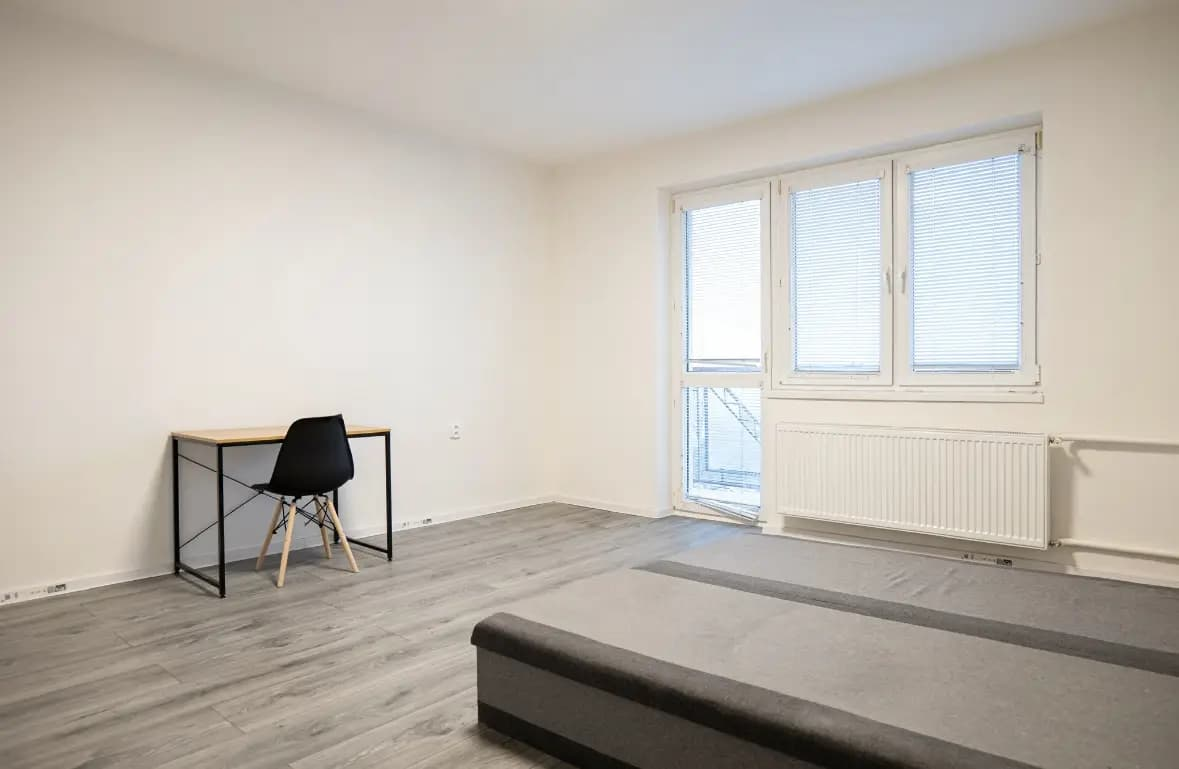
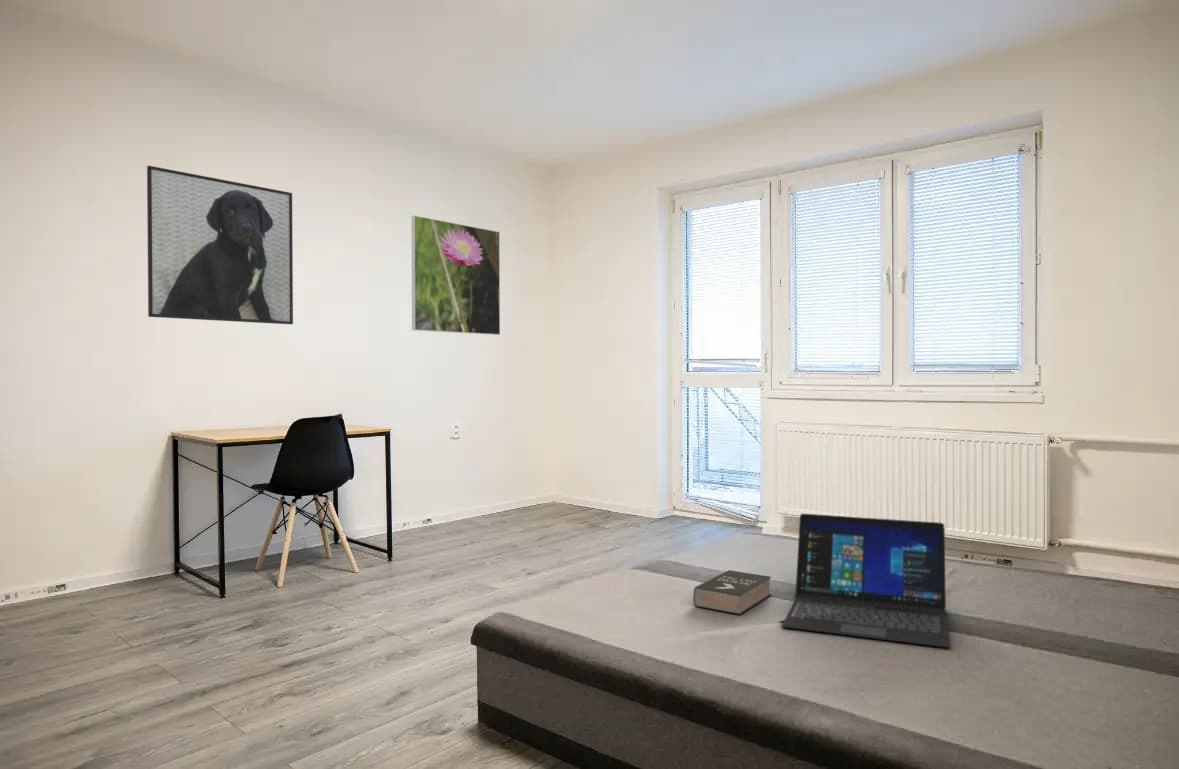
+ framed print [146,165,294,325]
+ laptop [781,513,951,649]
+ book [692,569,772,616]
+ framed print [410,214,501,336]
